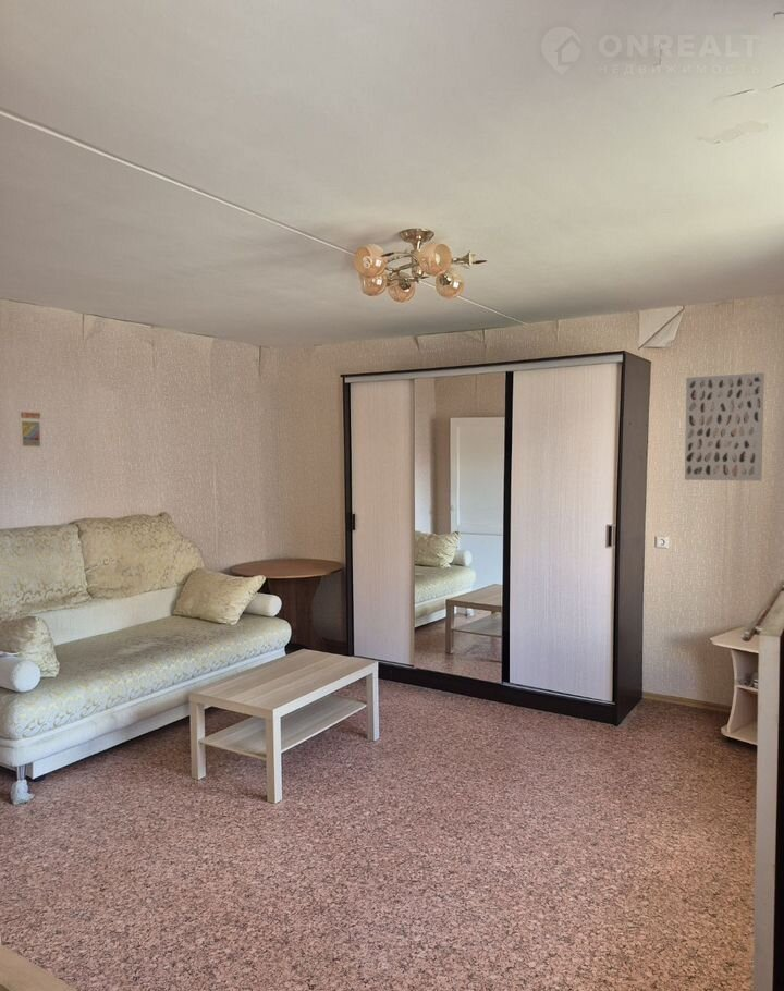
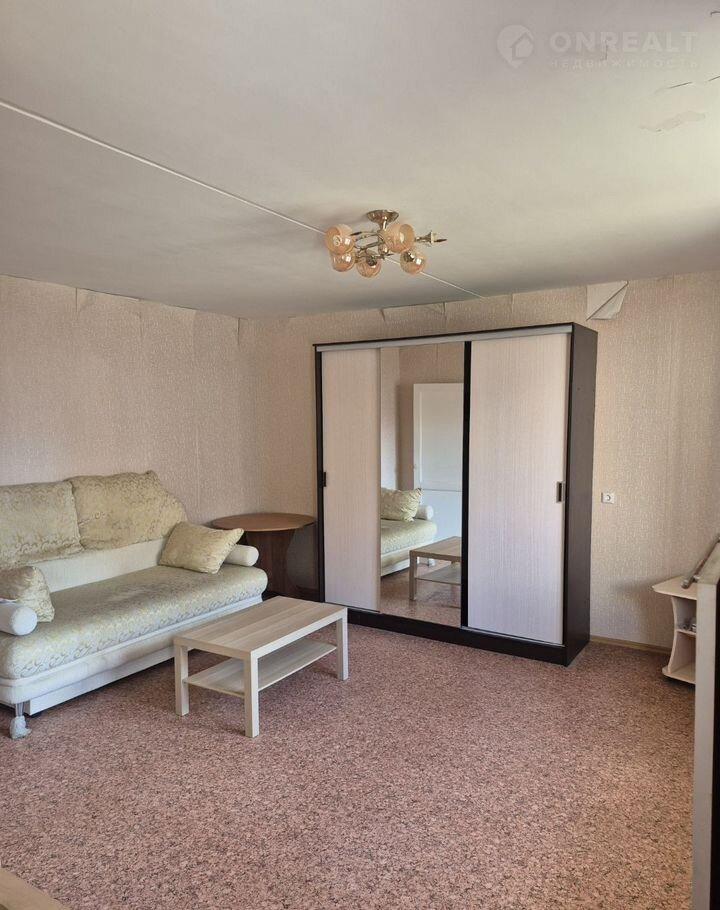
- trading card display case [17,409,44,451]
- wall art [684,371,765,481]
